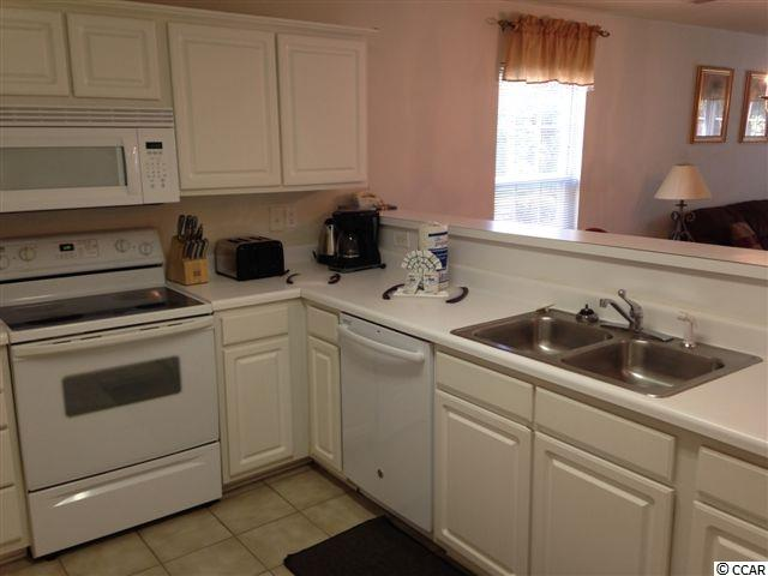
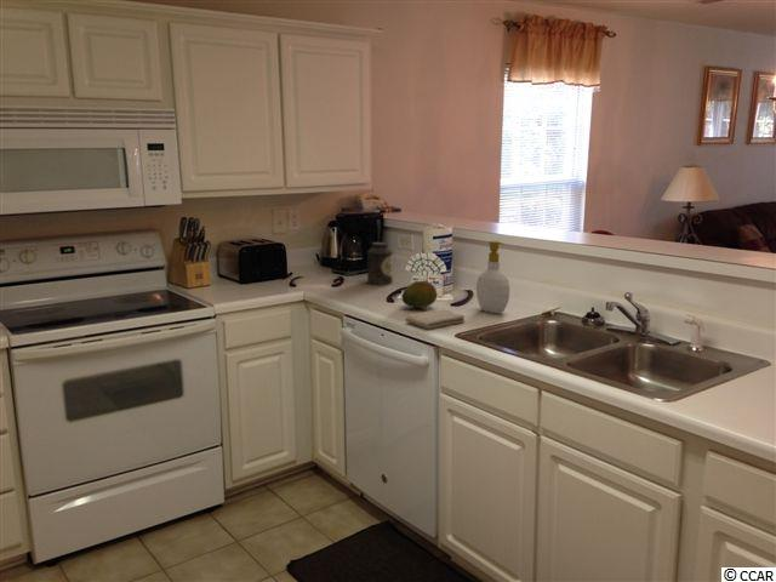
+ fruit [400,280,438,309]
+ soap bottle [475,240,510,314]
+ canister [366,241,394,286]
+ washcloth [404,308,466,330]
